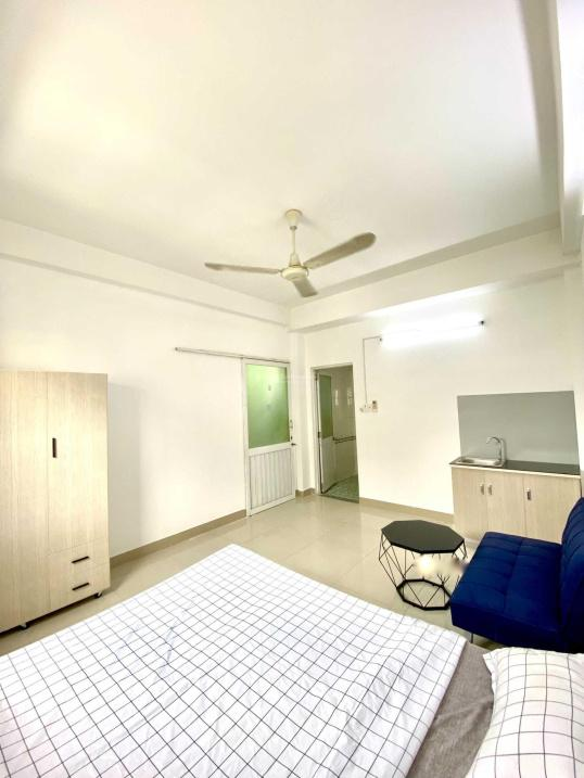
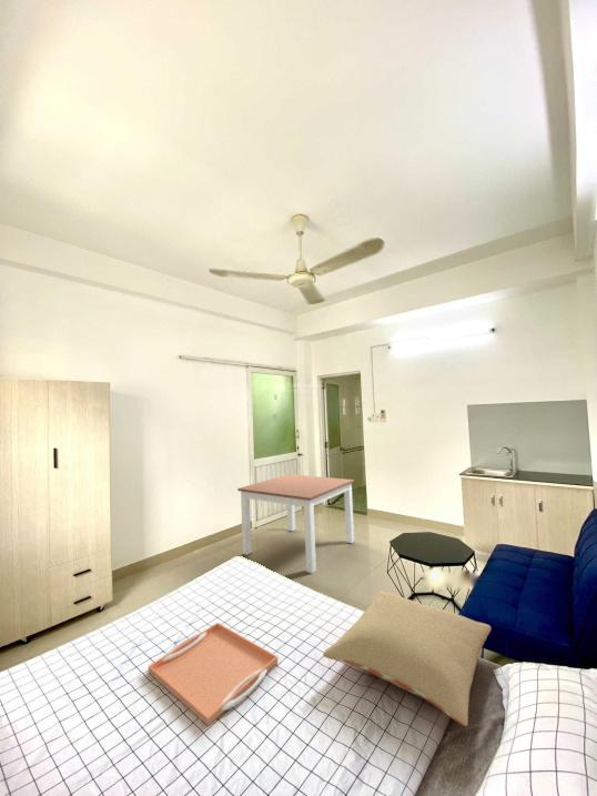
+ dining table [236,473,355,575]
+ serving tray [148,622,280,727]
+ pillow [322,590,492,728]
